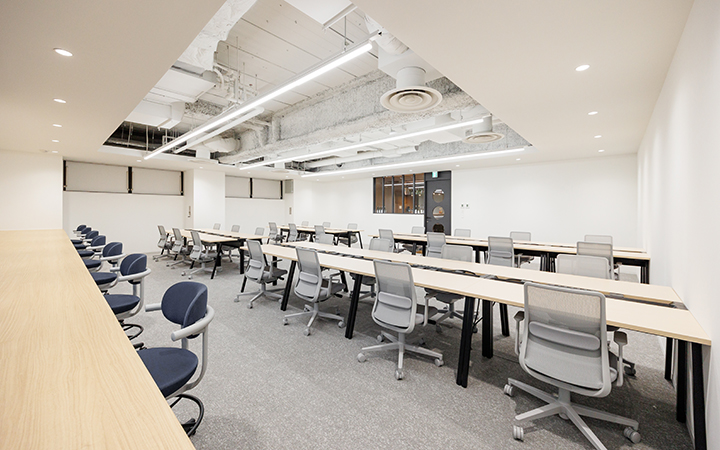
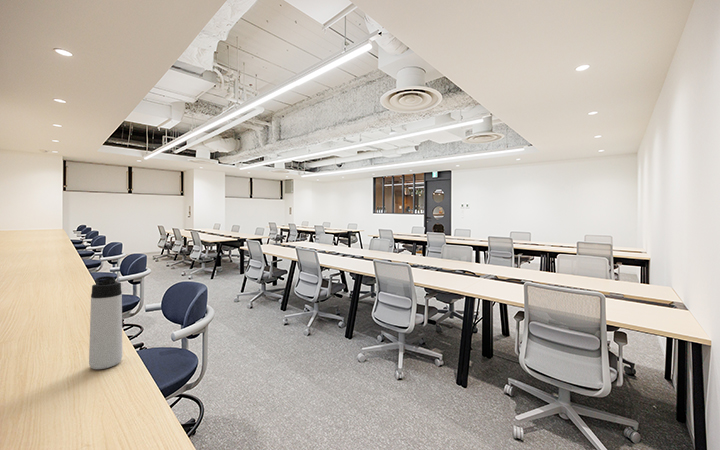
+ thermos bottle [88,275,123,370]
